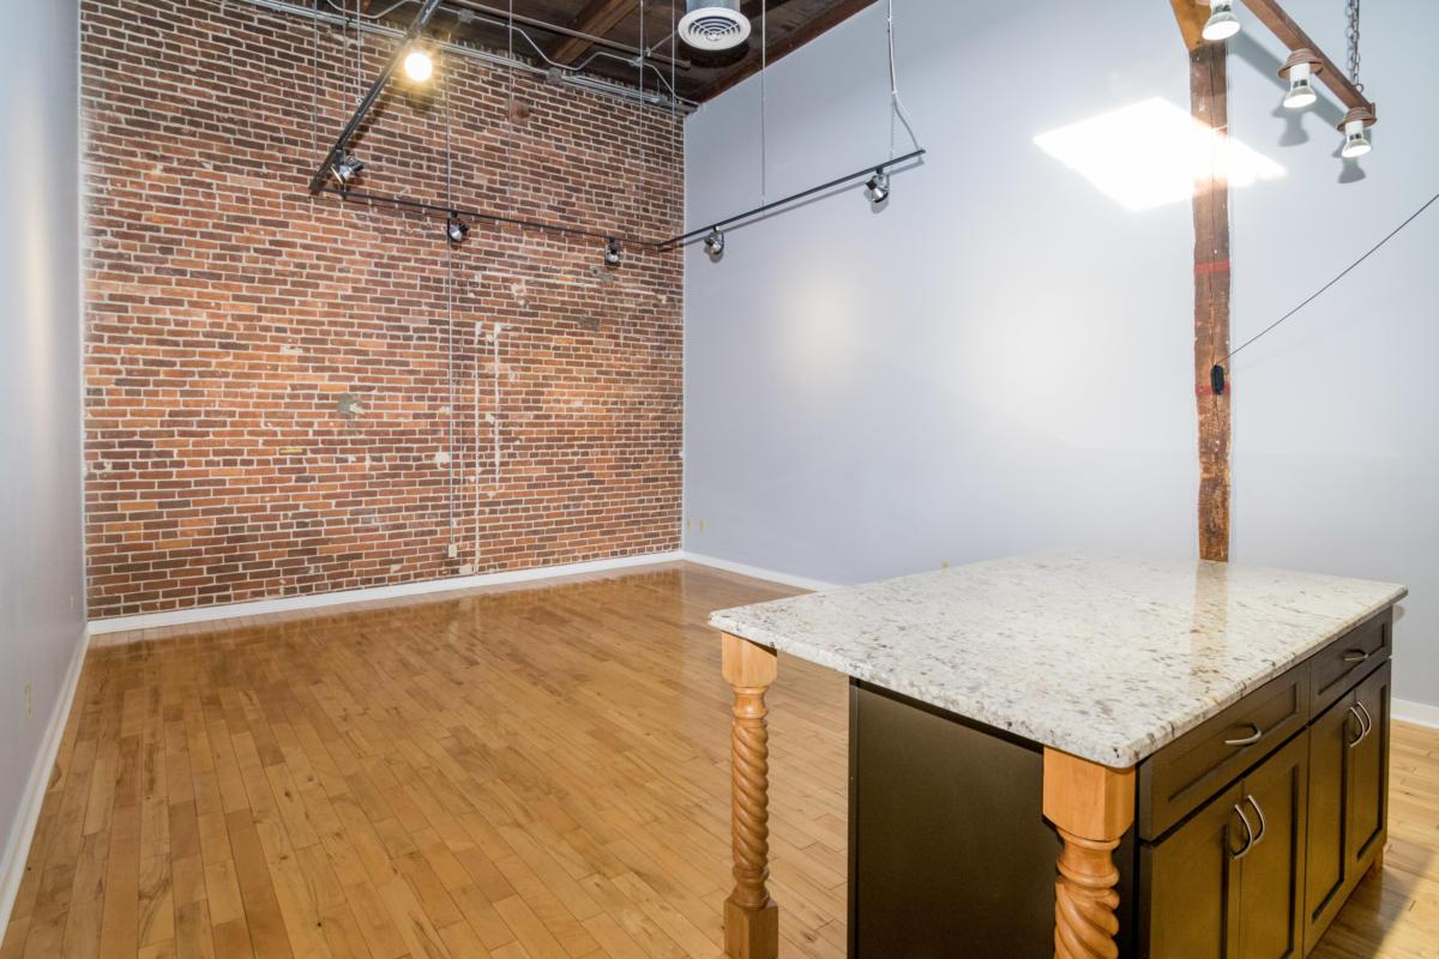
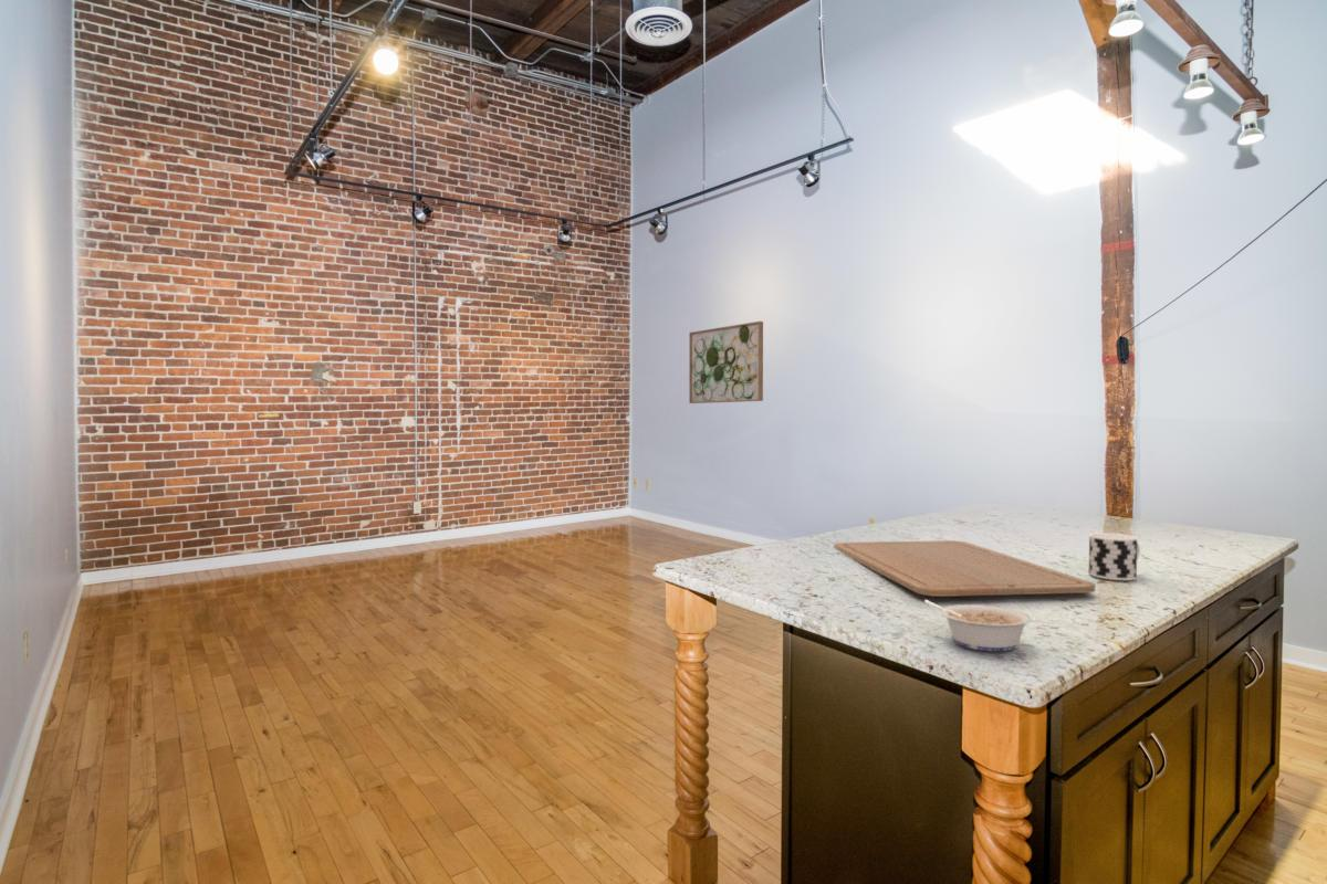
+ wall art [688,320,764,404]
+ cup [1088,532,1141,581]
+ chopping board [833,539,1096,598]
+ legume [923,599,1033,652]
